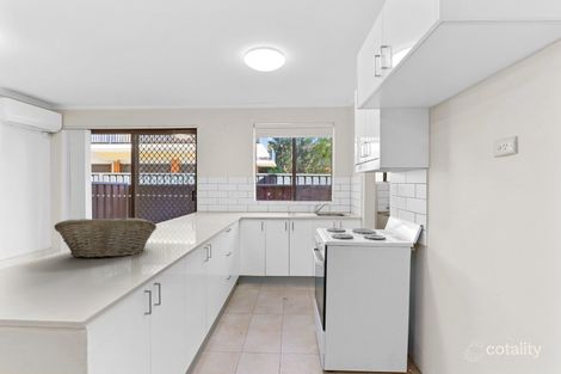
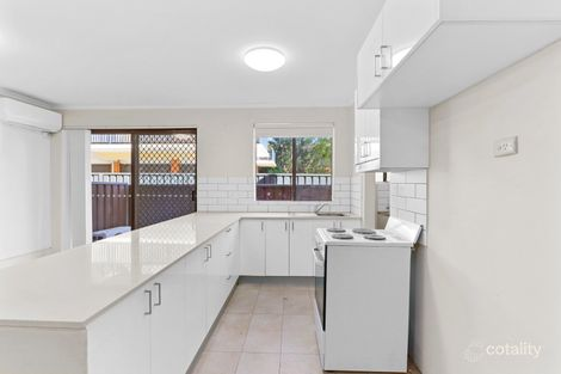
- fruit basket [54,217,158,259]
